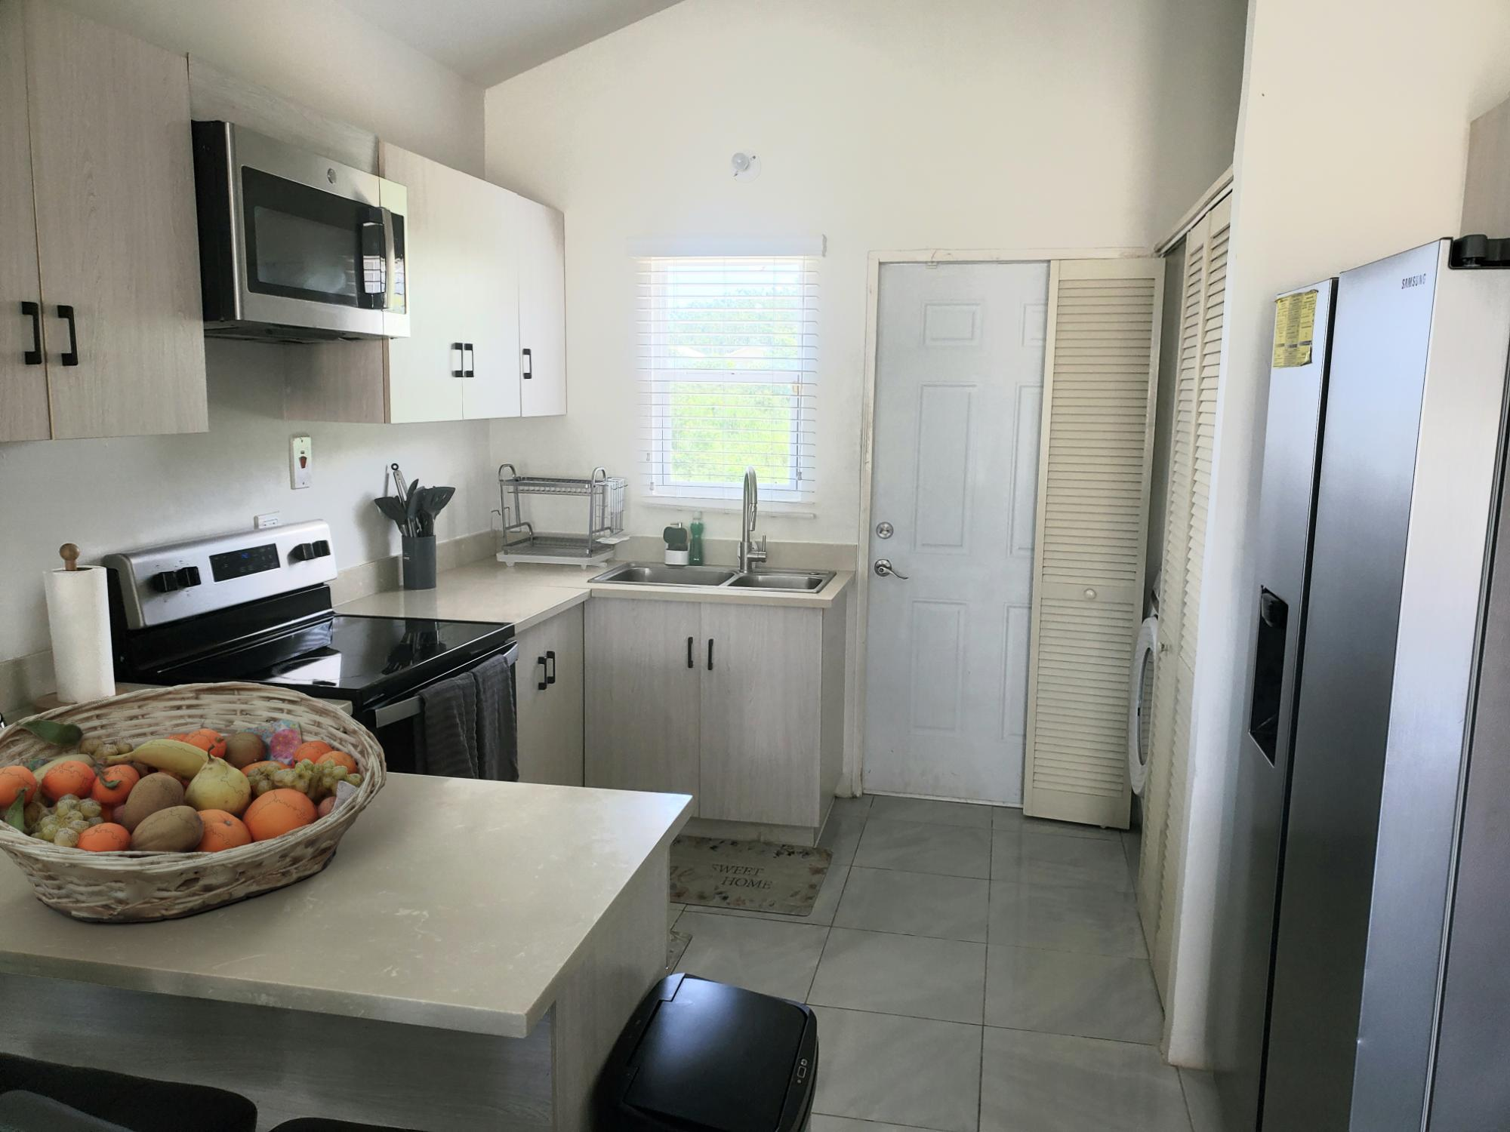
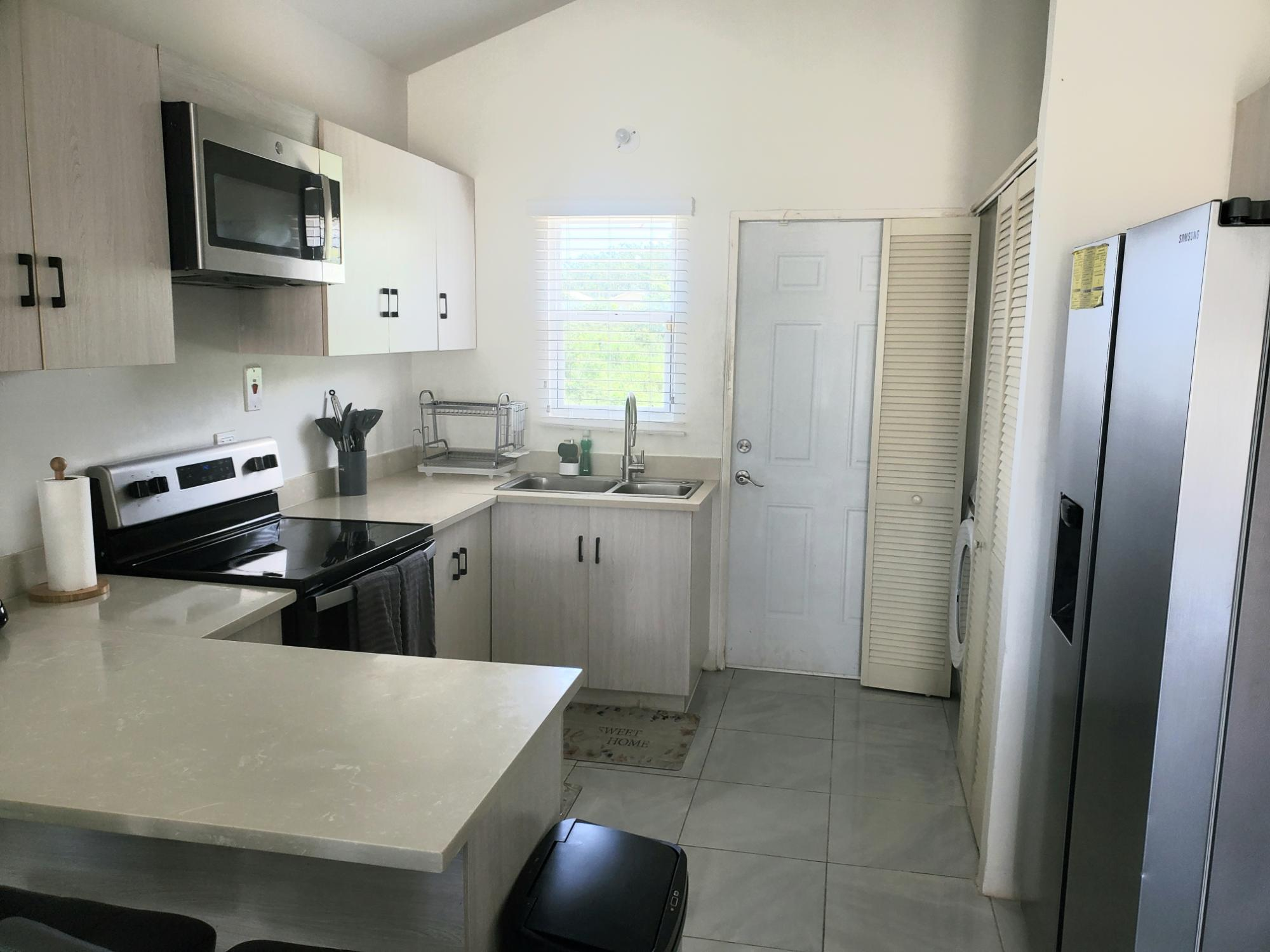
- fruit basket [0,680,388,924]
